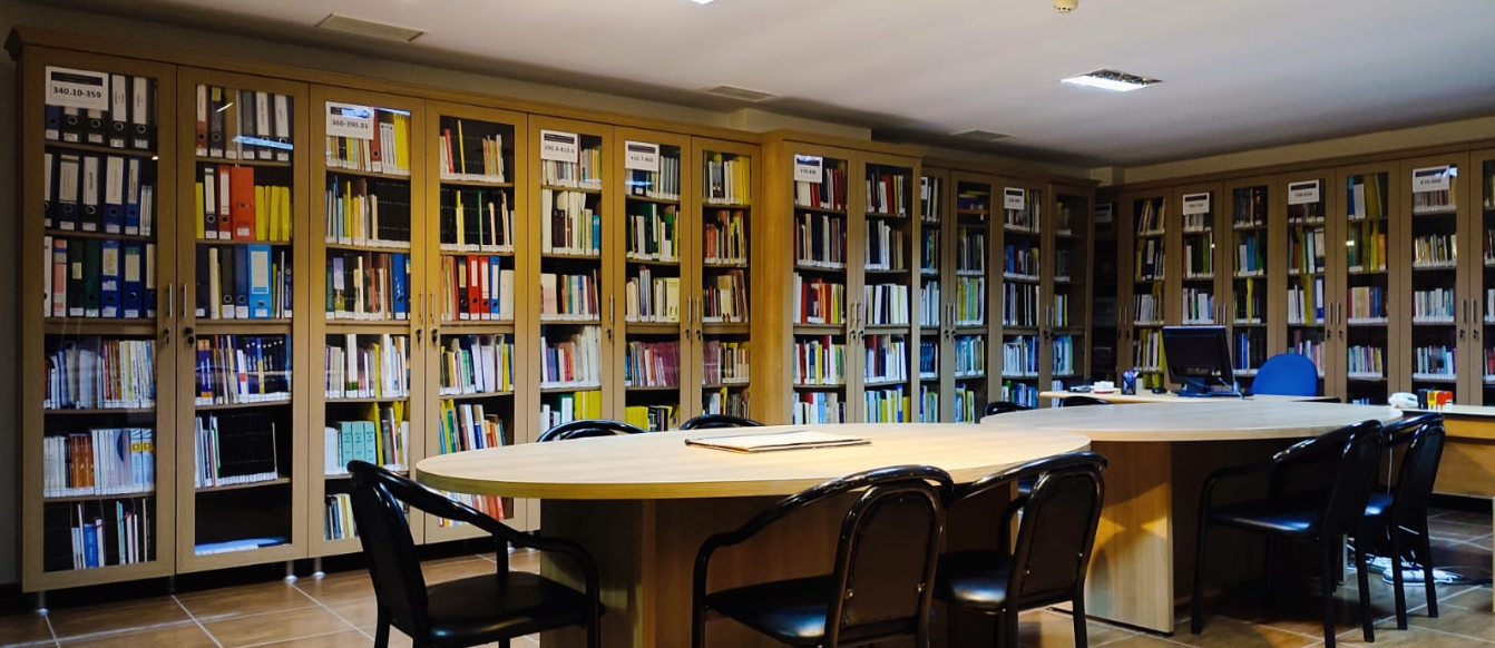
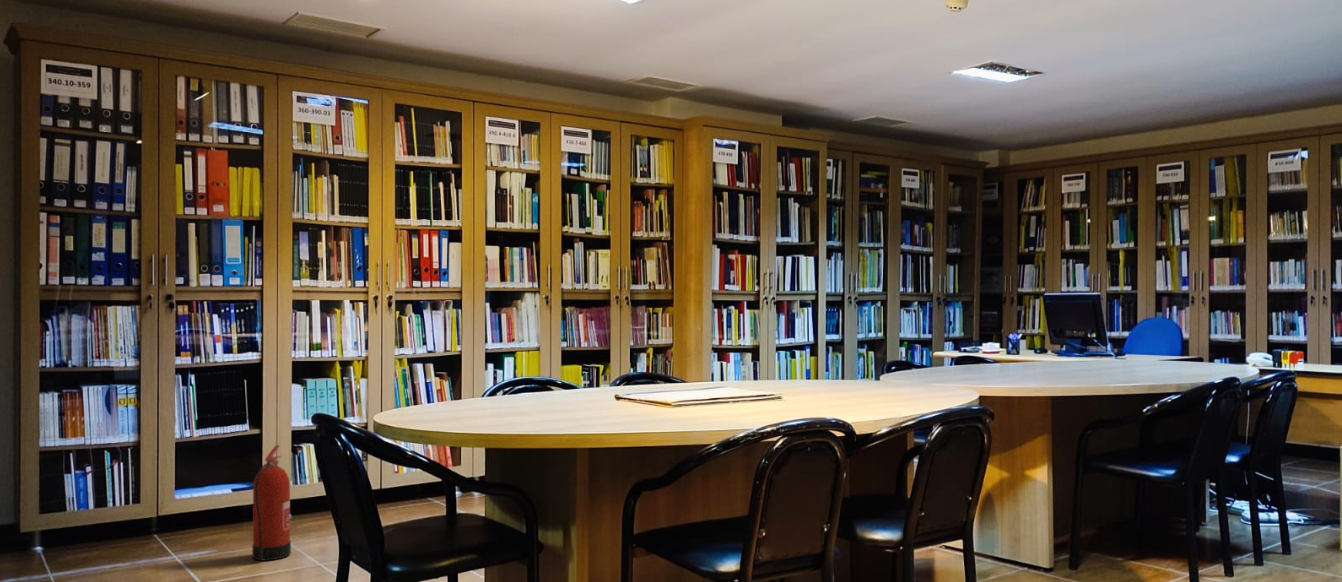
+ fire extinguisher [251,444,292,562]
